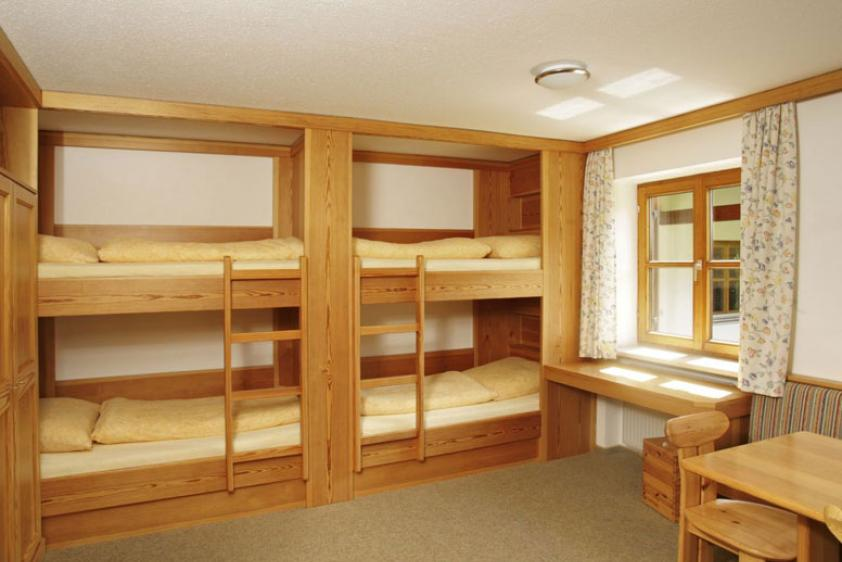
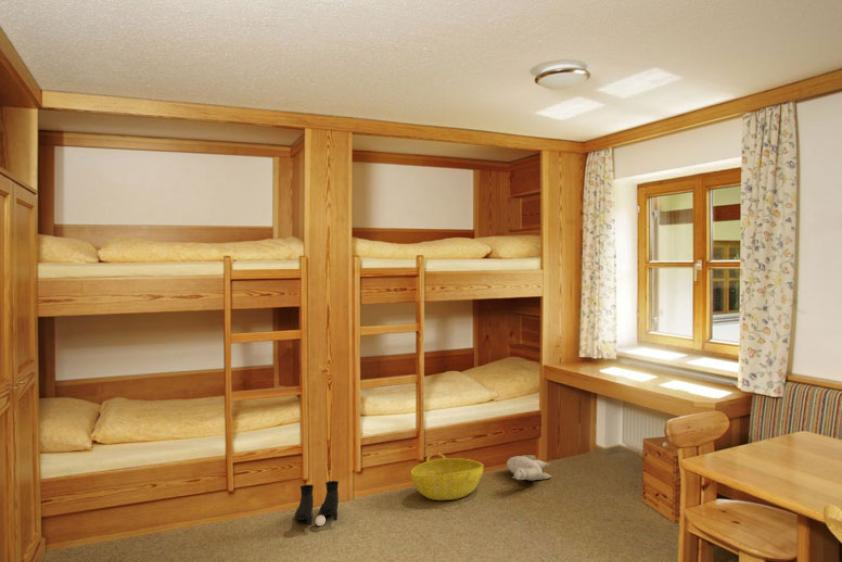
+ boots [294,480,340,527]
+ basket [410,453,484,501]
+ plush toy [506,454,553,481]
